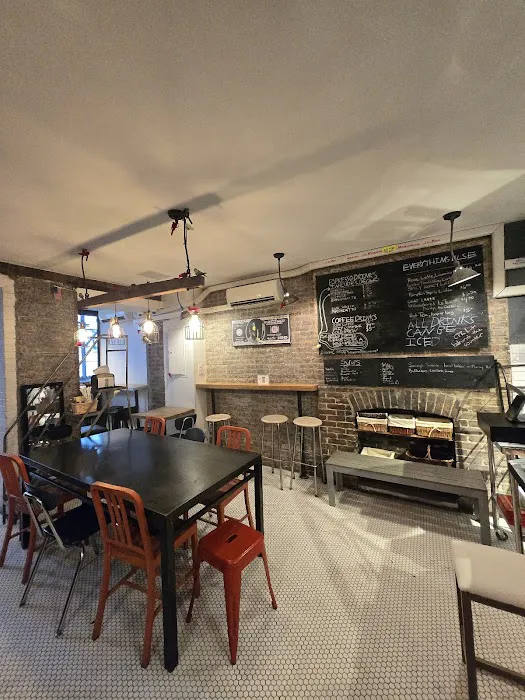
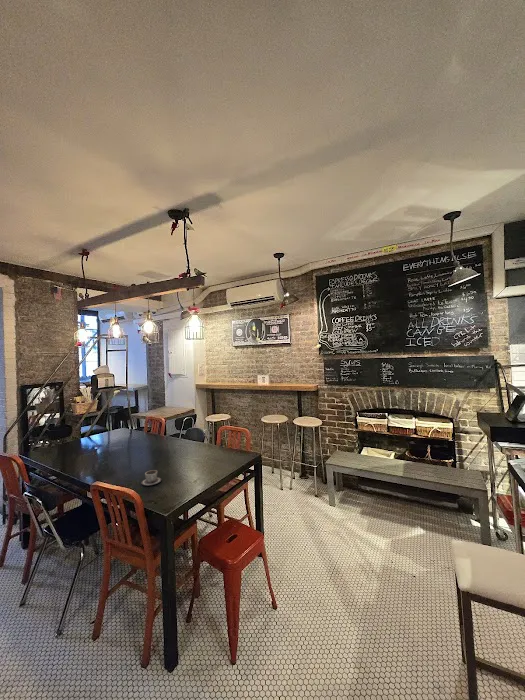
+ cup [140,469,162,487]
